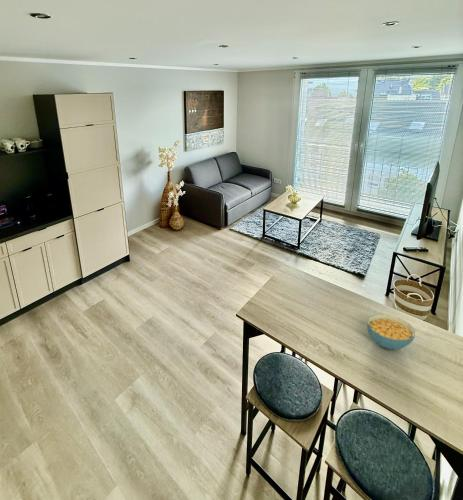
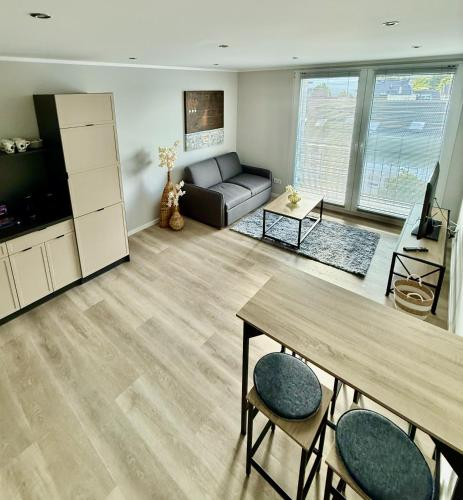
- cereal bowl [366,313,416,350]
